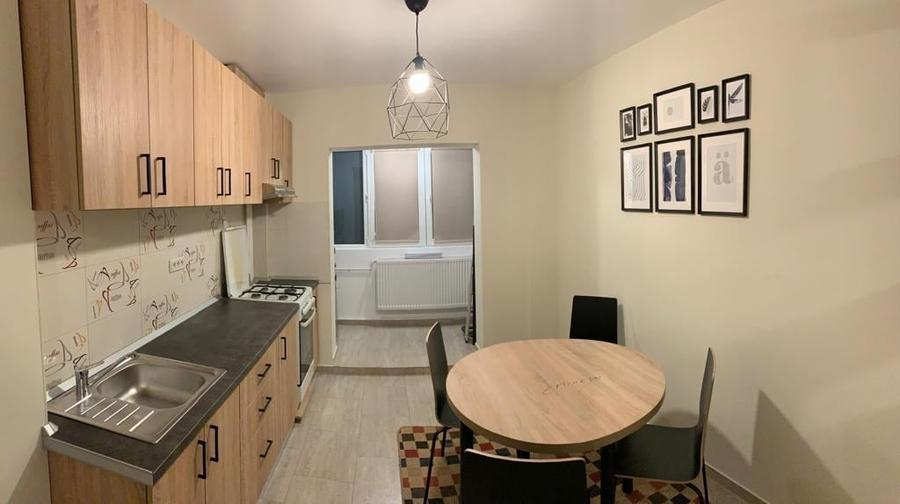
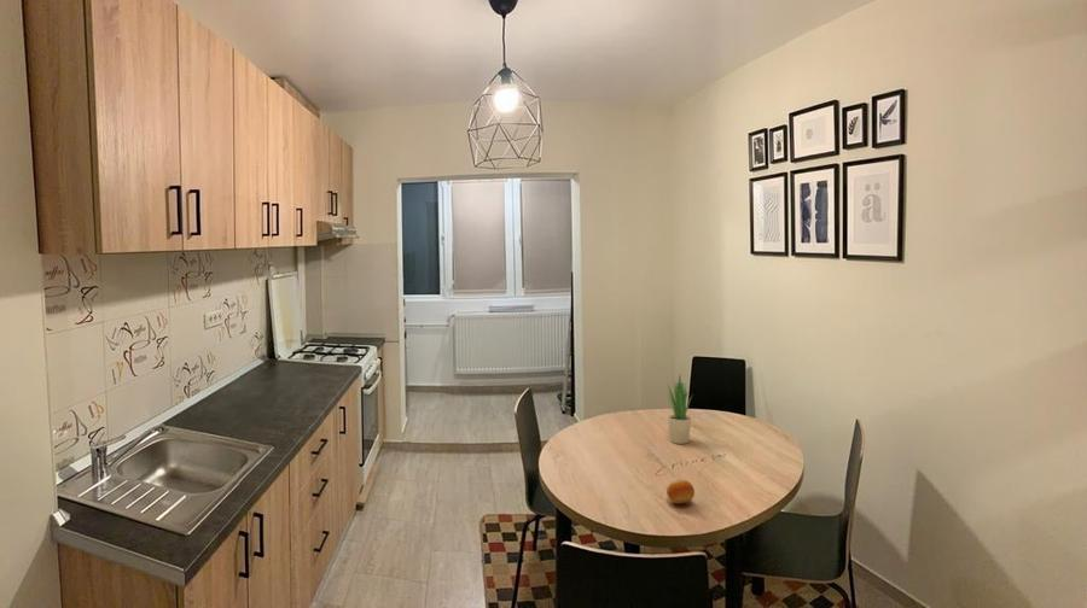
+ fruit [665,479,696,505]
+ potted plant [667,374,693,445]
